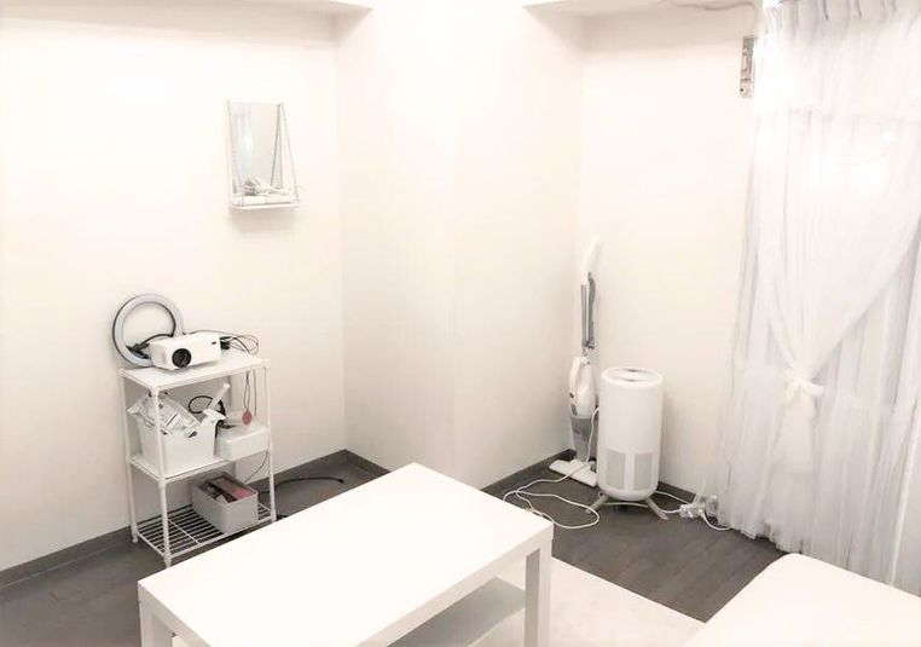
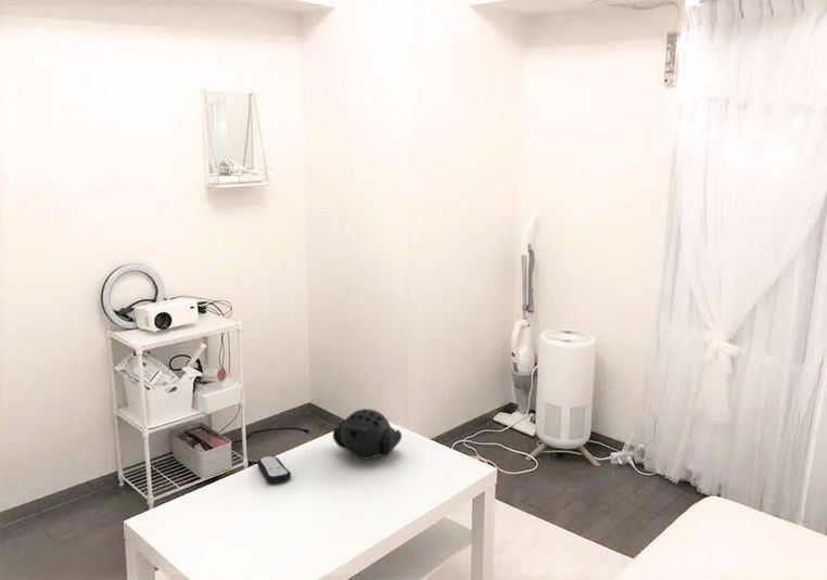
+ speaker [332,408,403,461]
+ remote control [256,455,292,484]
